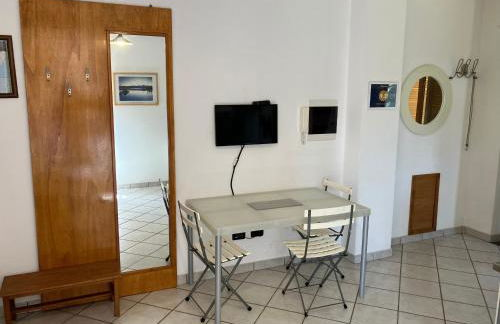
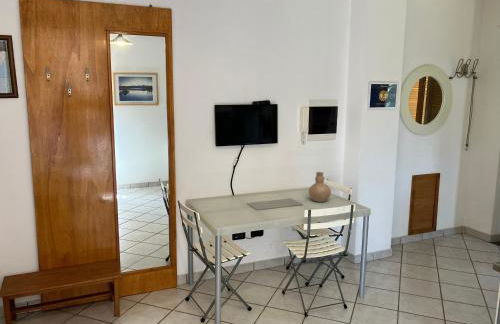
+ vase [308,171,332,203]
